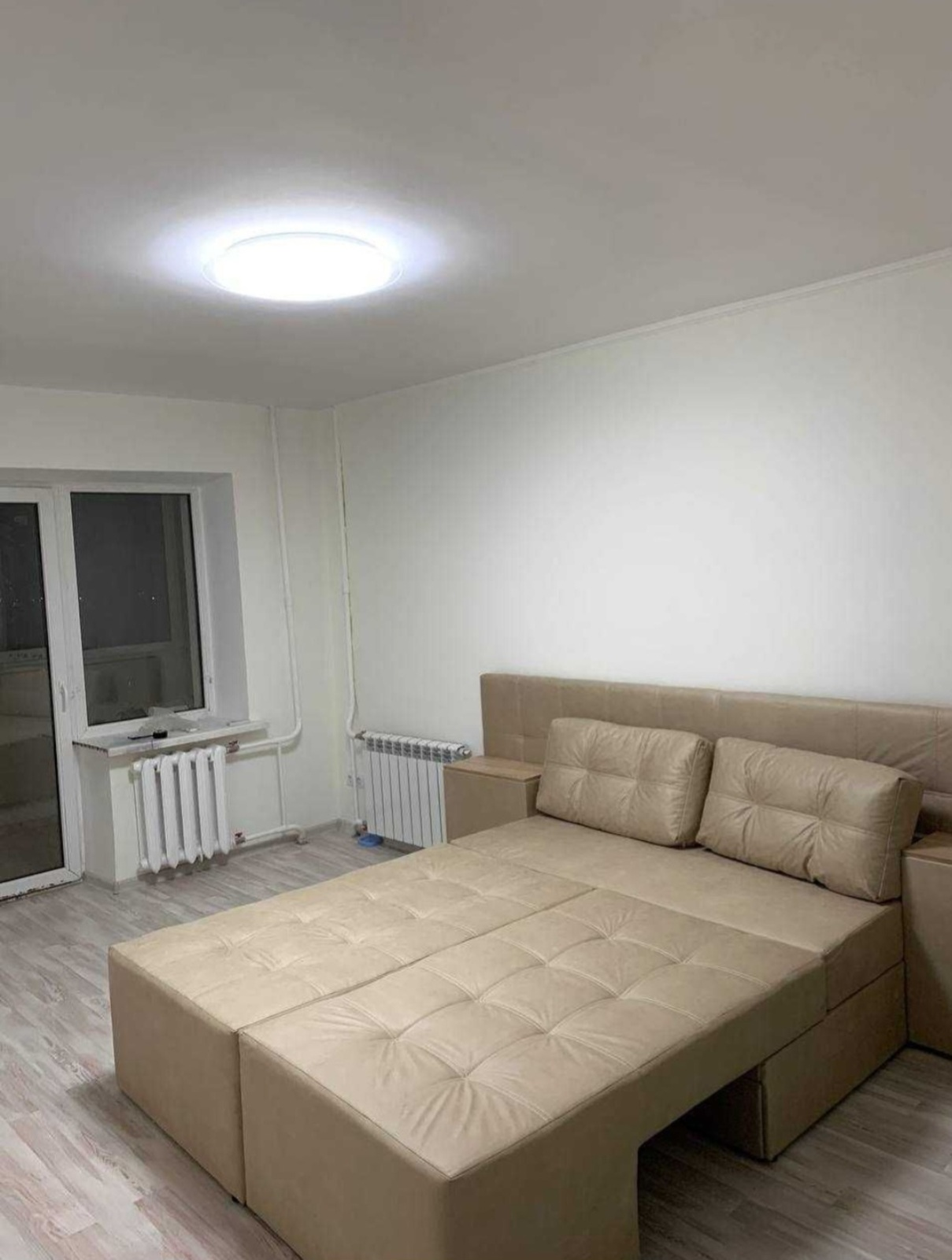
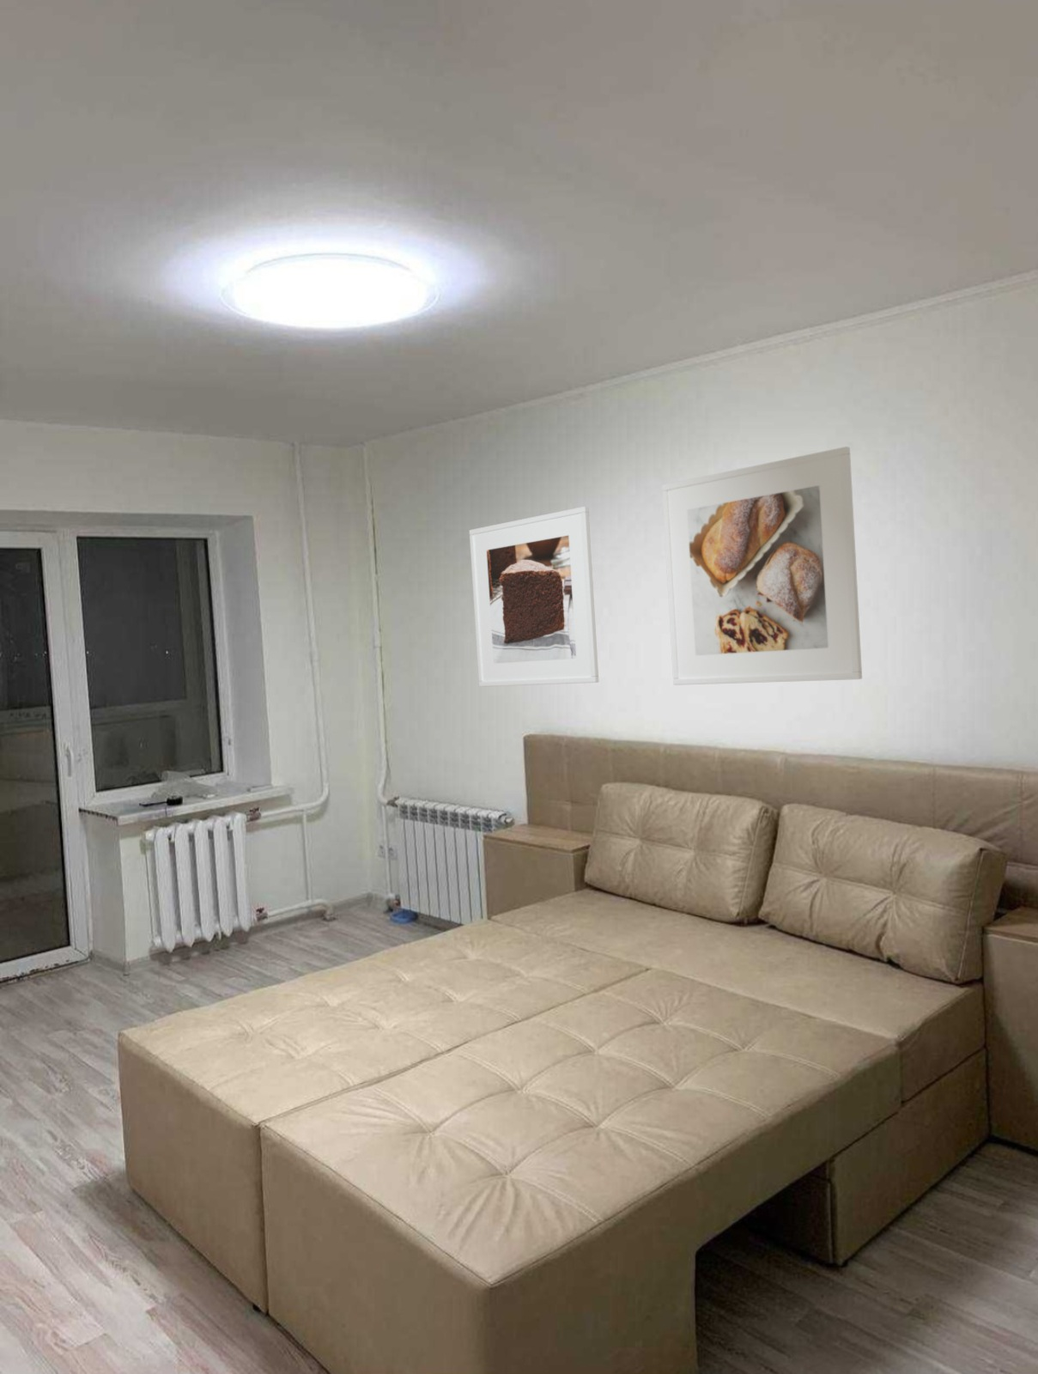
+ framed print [469,506,600,688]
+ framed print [661,446,862,686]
